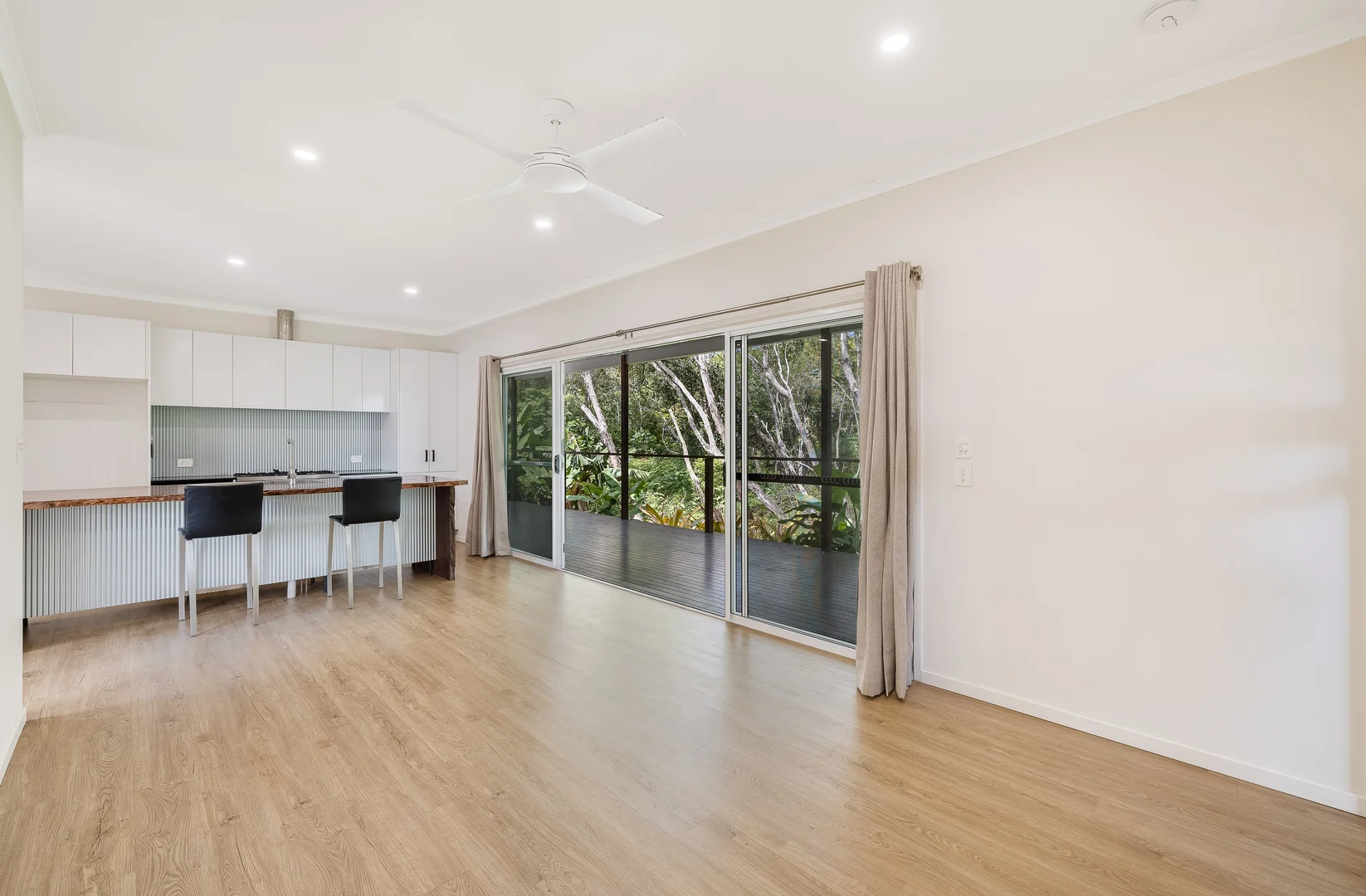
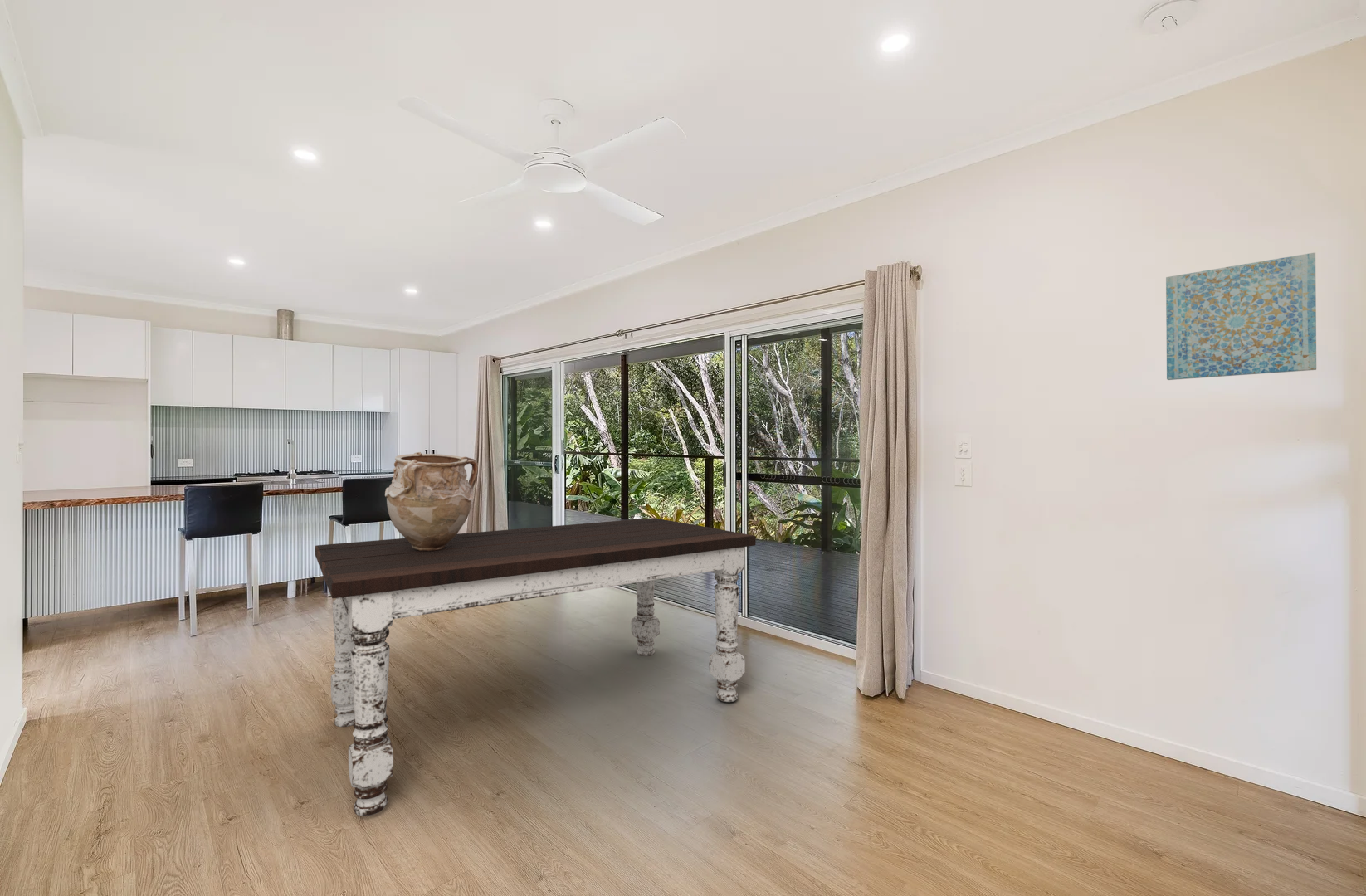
+ vase [384,451,479,551]
+ wall art [1165,251,1317,381]
+ dining table [315,517,757,817]
